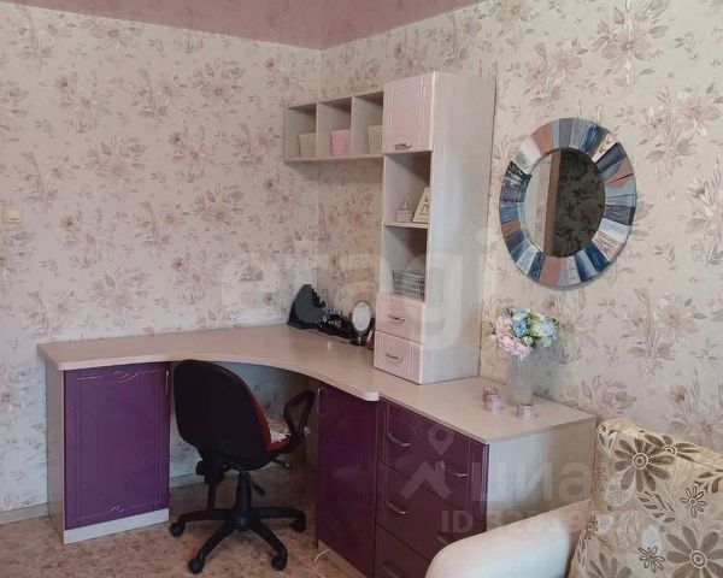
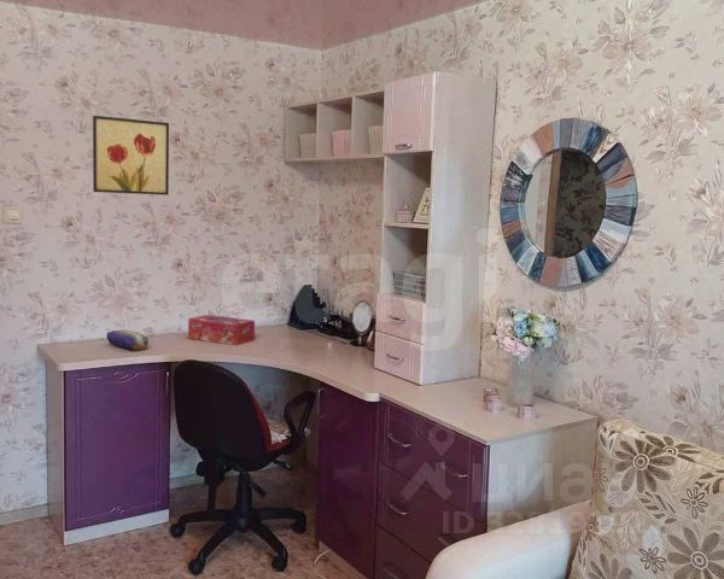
+ wall art [92,115,170,197]
+ pencil case [105,329,150,351]
+ tissue box [187,314,256,346]
